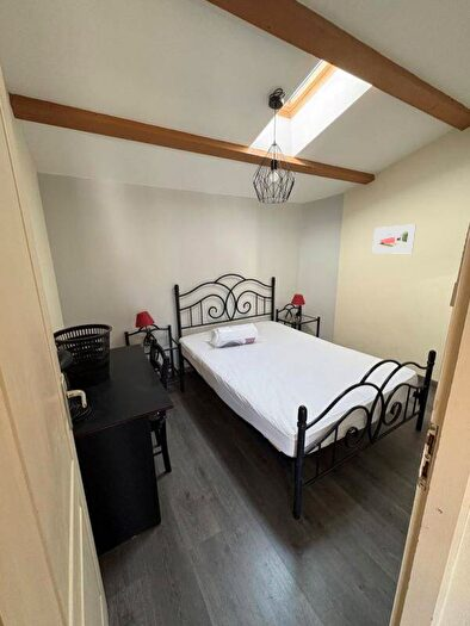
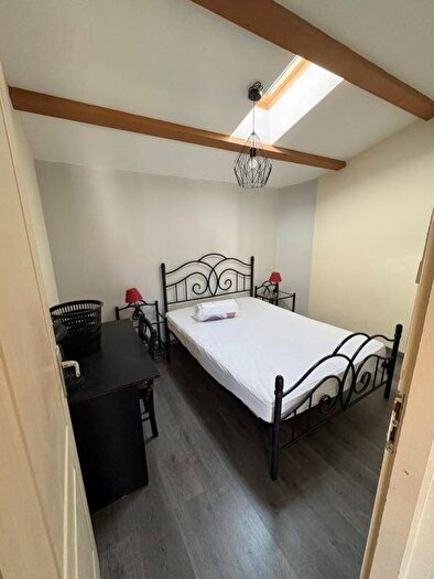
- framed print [371,223,418,255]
